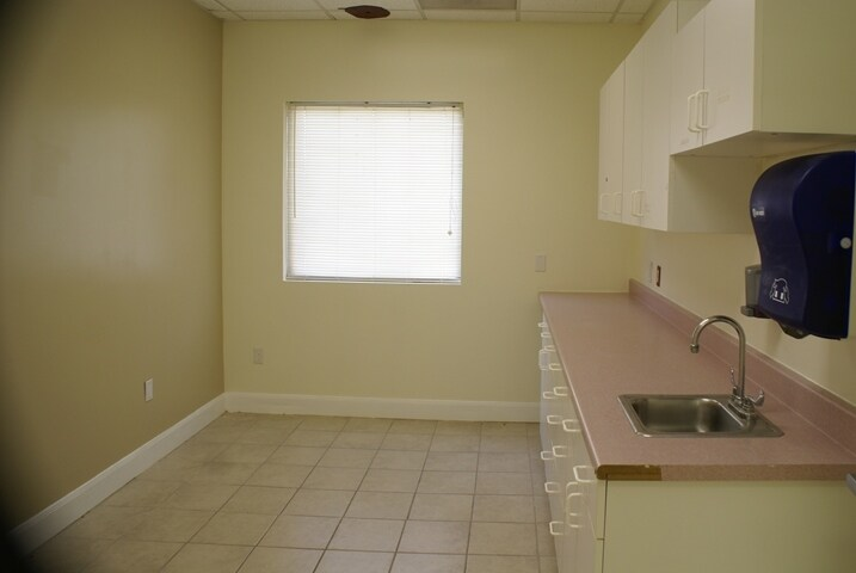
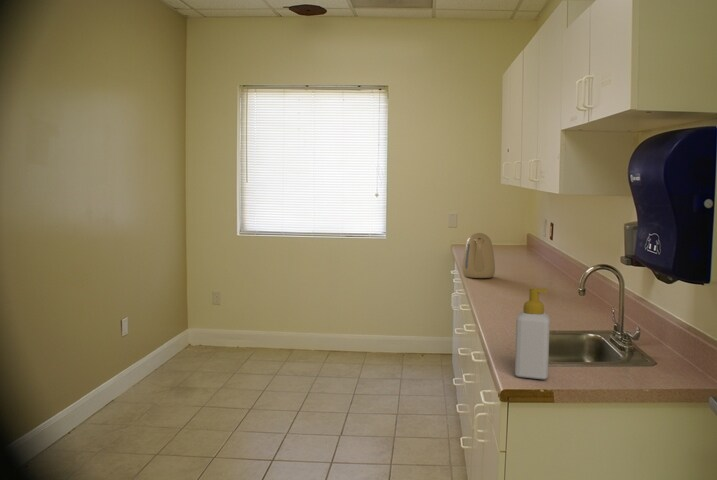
+ soap bottle [514,287,551,380]
+ kettle [461,232,496,279]
